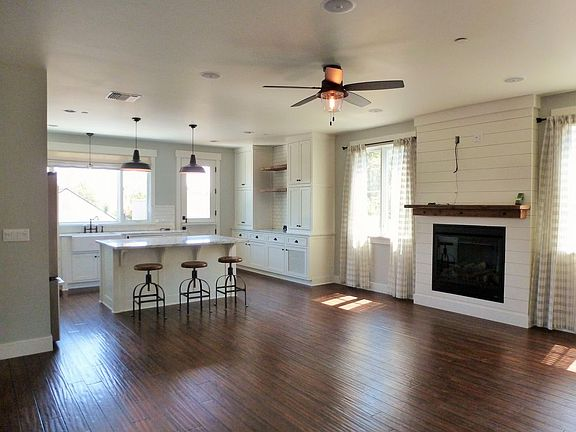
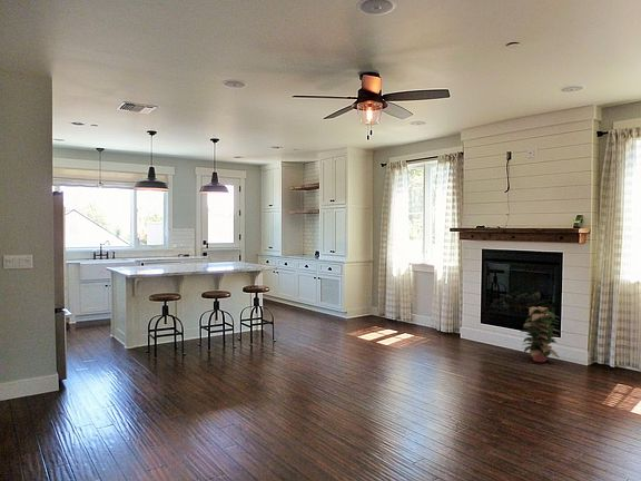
+ decorative plant [520,305,562,363]
